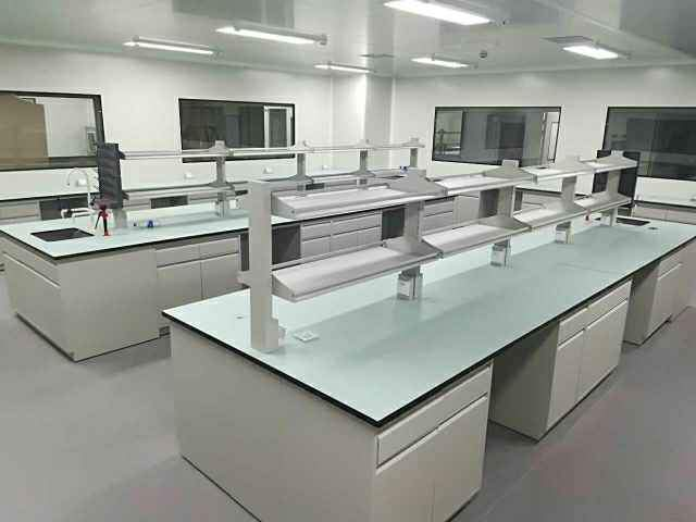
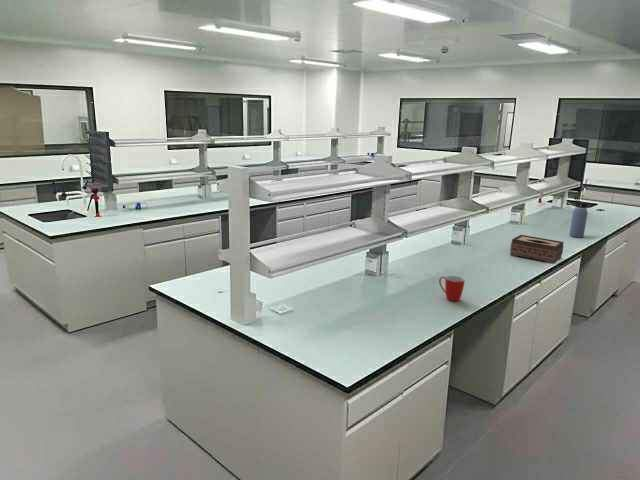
+ mug [438,275,466,302]
+ water bottle [568,196,589,238]
+ tissue box [509,234,565,265]
